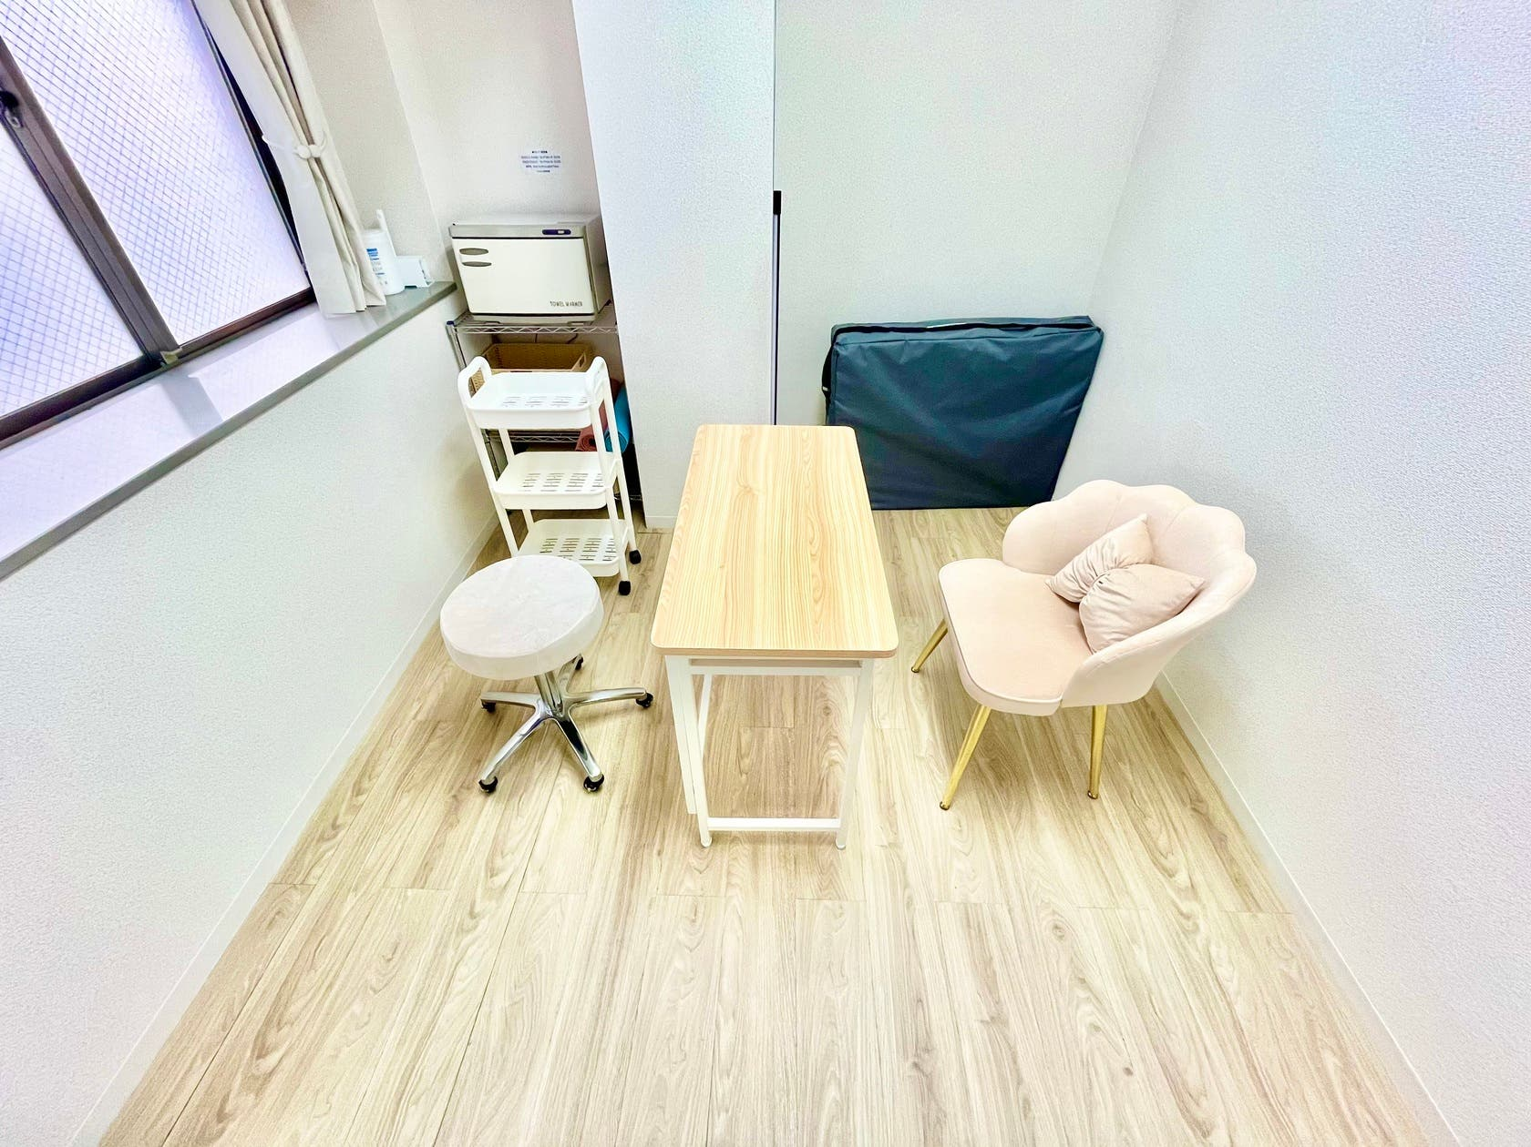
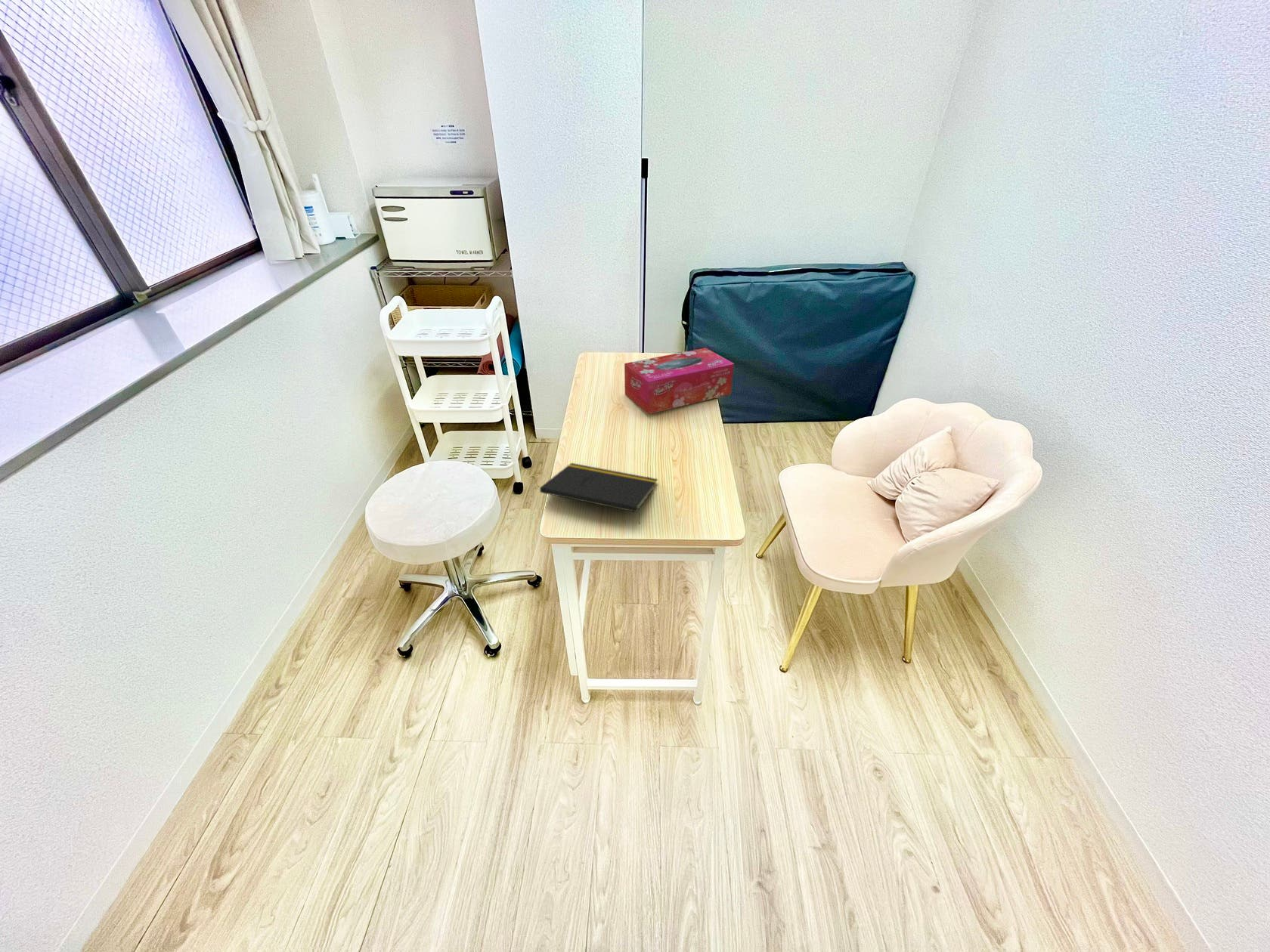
+ notepad [539,462,658,524]
+ tissue box [624,348,735,415]
